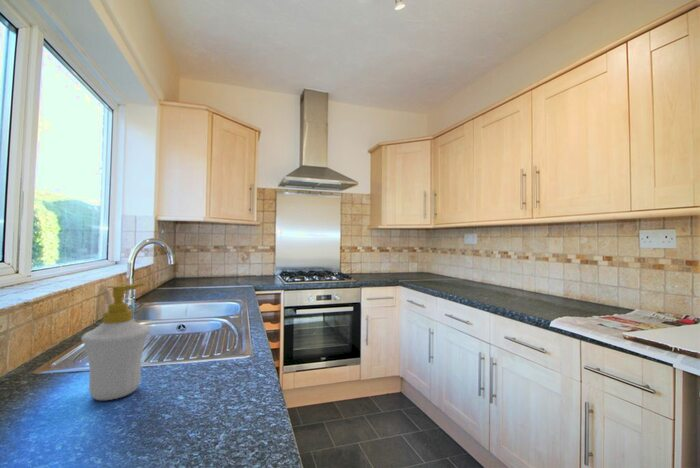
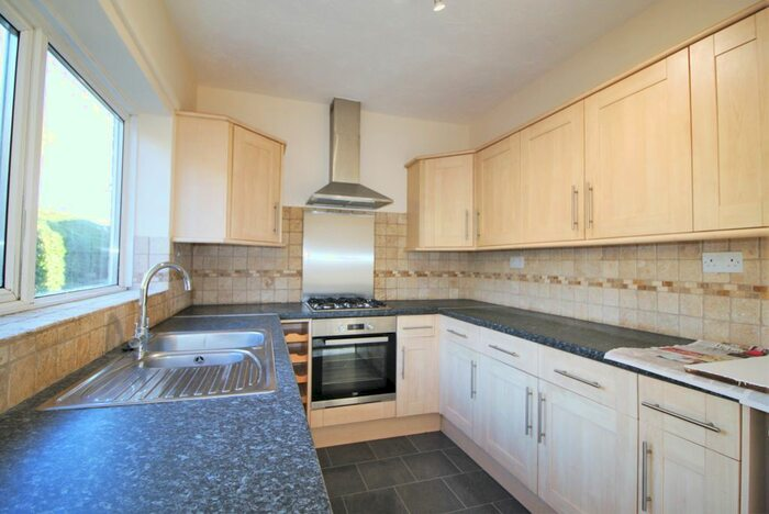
- soap bottle [80,282,151,401]
